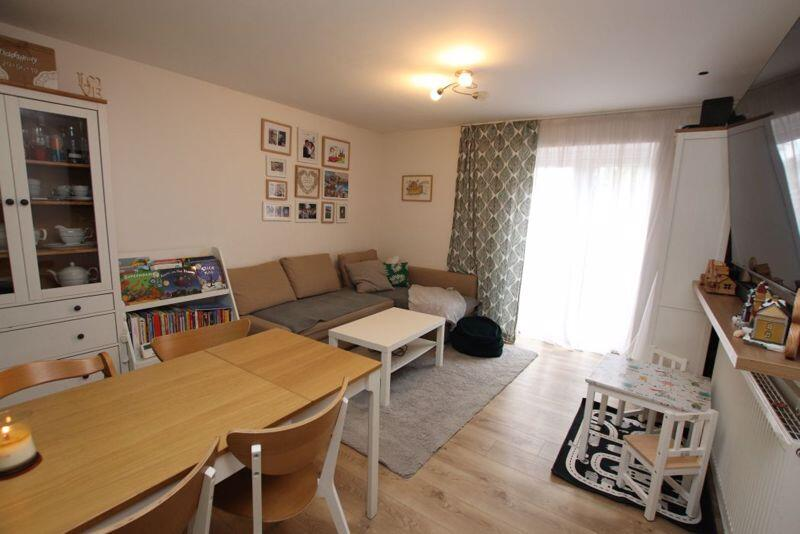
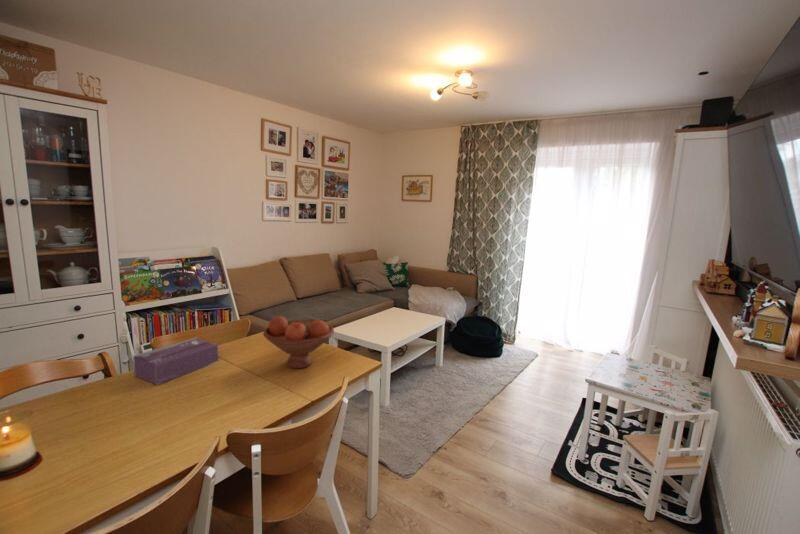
+ tissue box [132,336,219,386]
+ fruit bowl [262,315,335,369]
